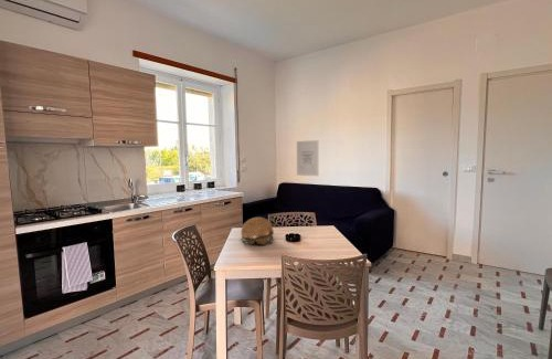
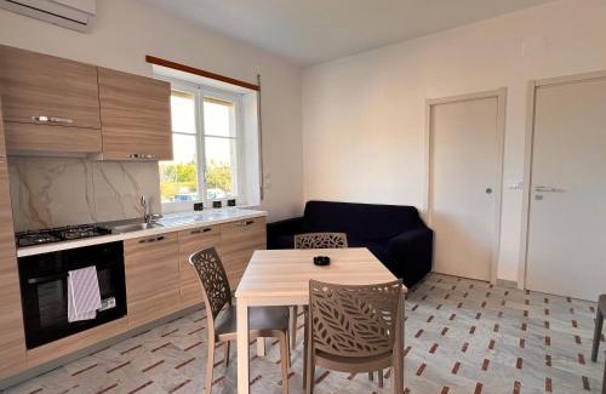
- decorative bowl [240,217,275,246]
- wall art [296,139,319,177]
